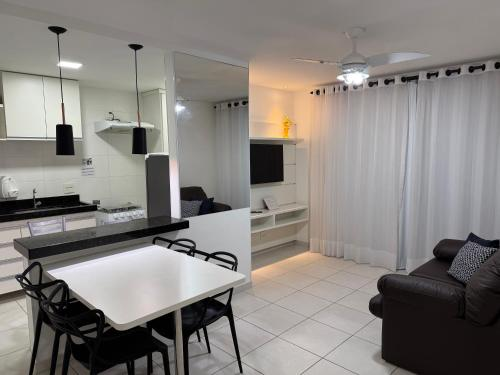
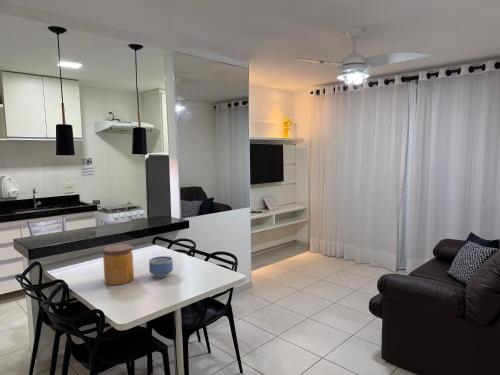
+ bowl [148,255,174,279]
+ jar [102,243,135,286]
